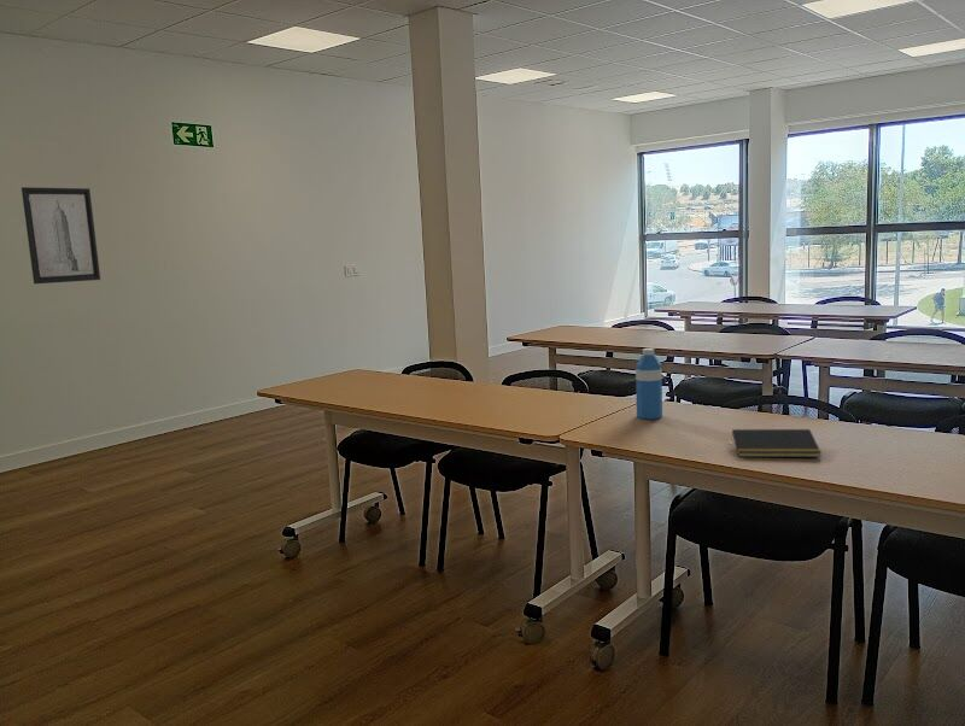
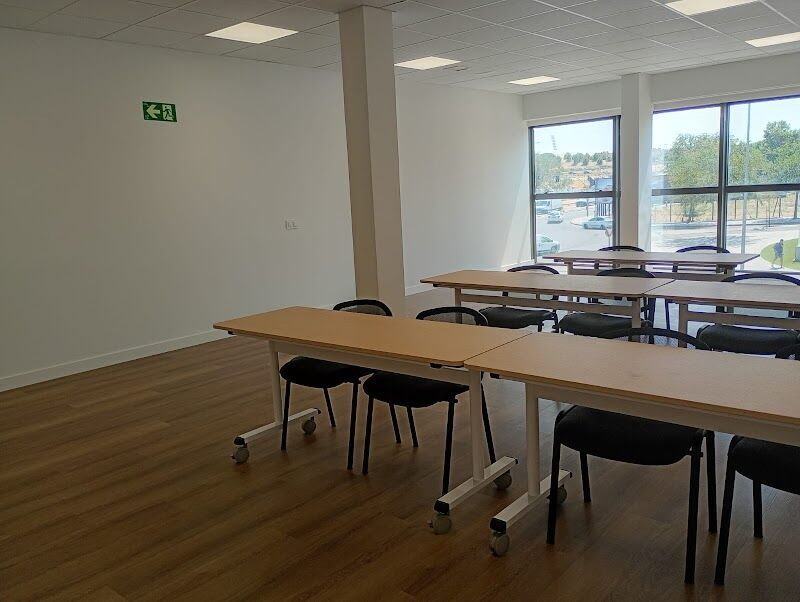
- notepad [730,428,823,458]
- wall art [21,186,101,285]
- water bottle [634,347,663,421]
